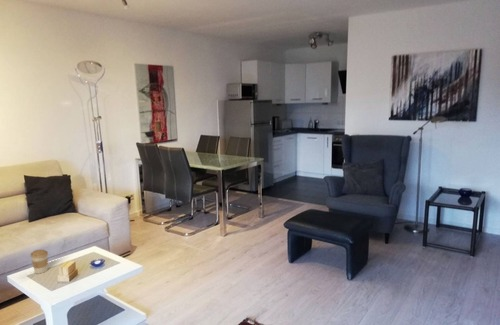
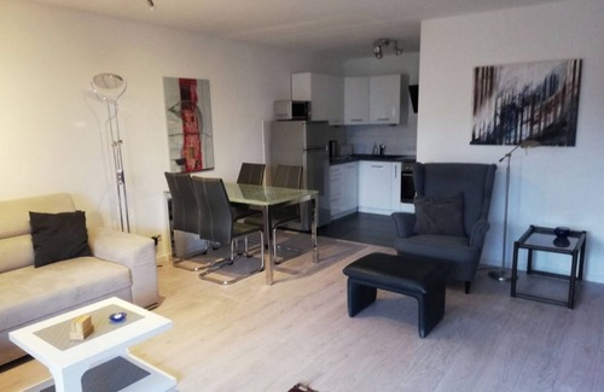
- coffee cup [30,248,49,275]
